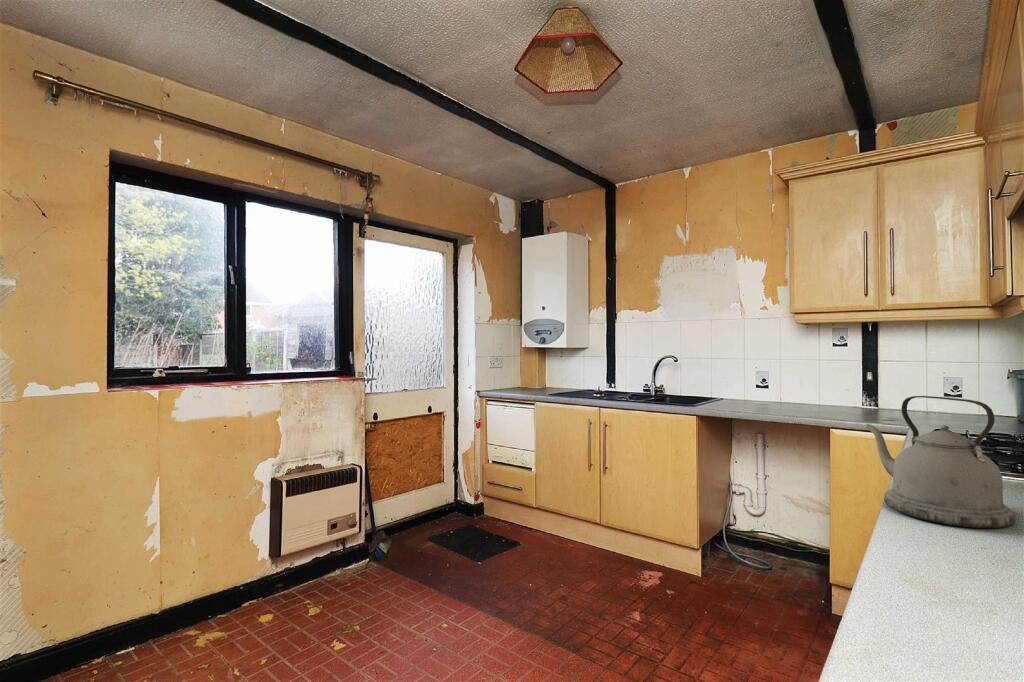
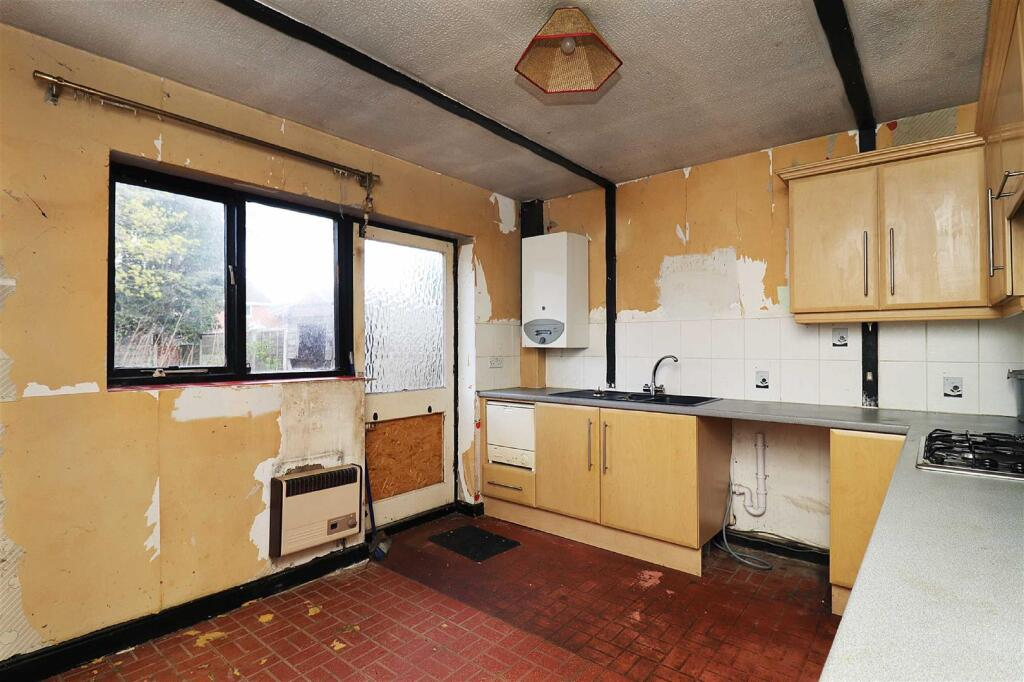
- kettle [865,395,1016,529]
